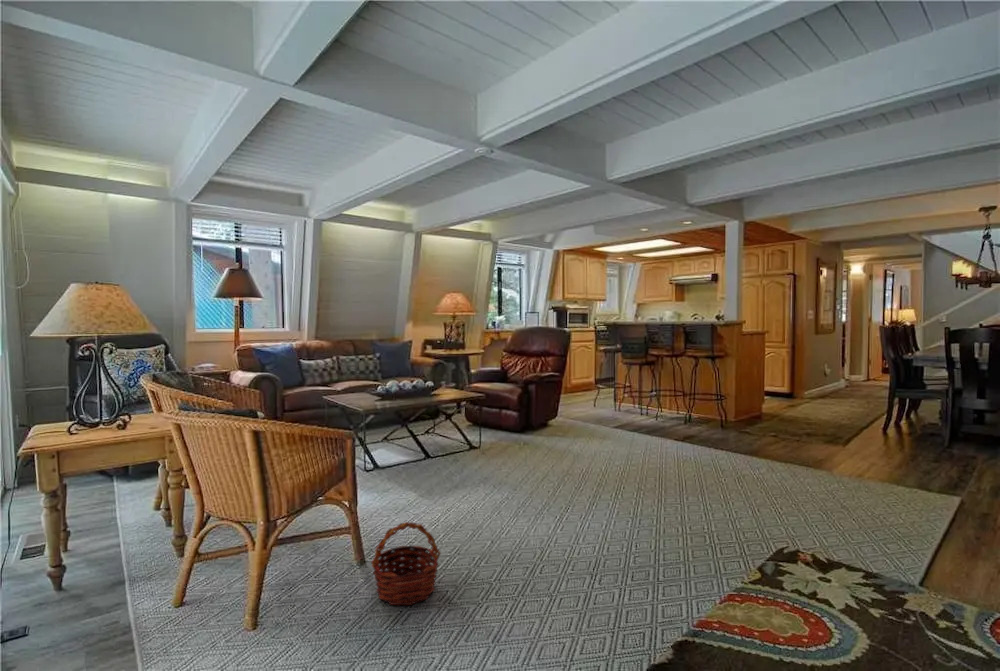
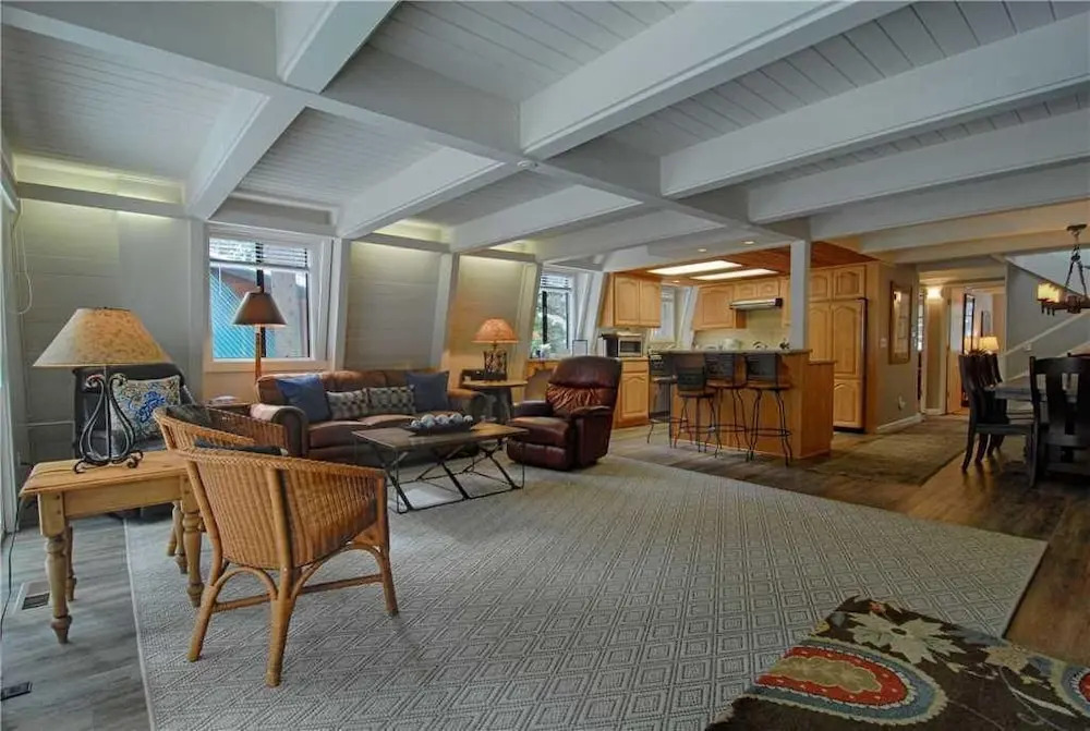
- basket [370,521,442,607]
